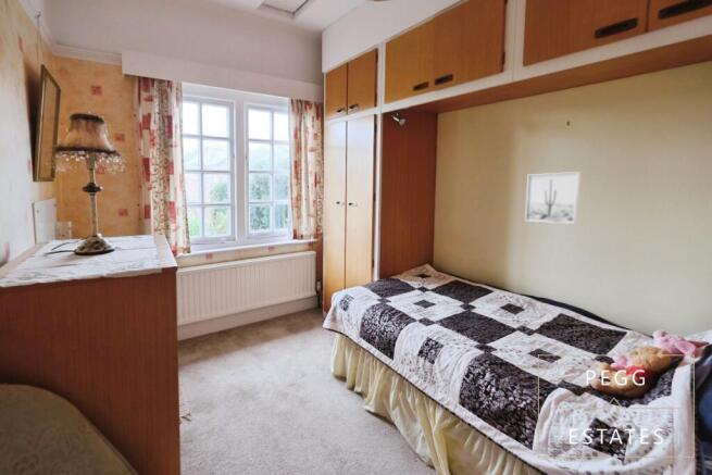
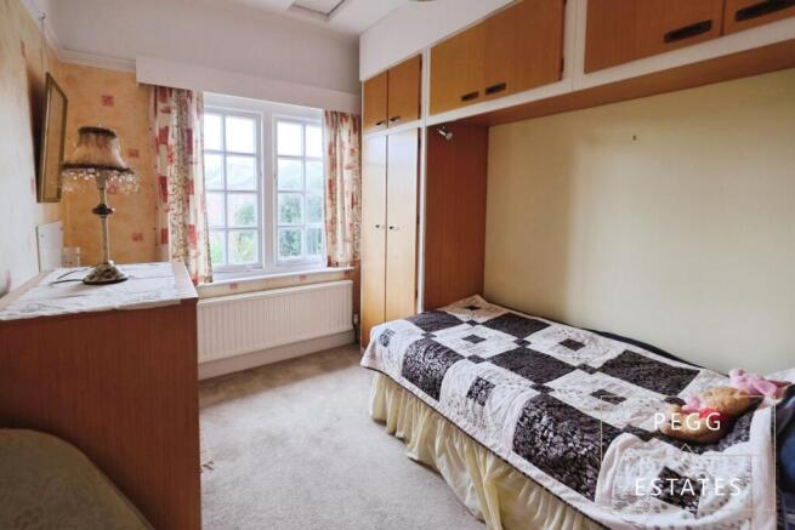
- wall art [524,171,582,225]
